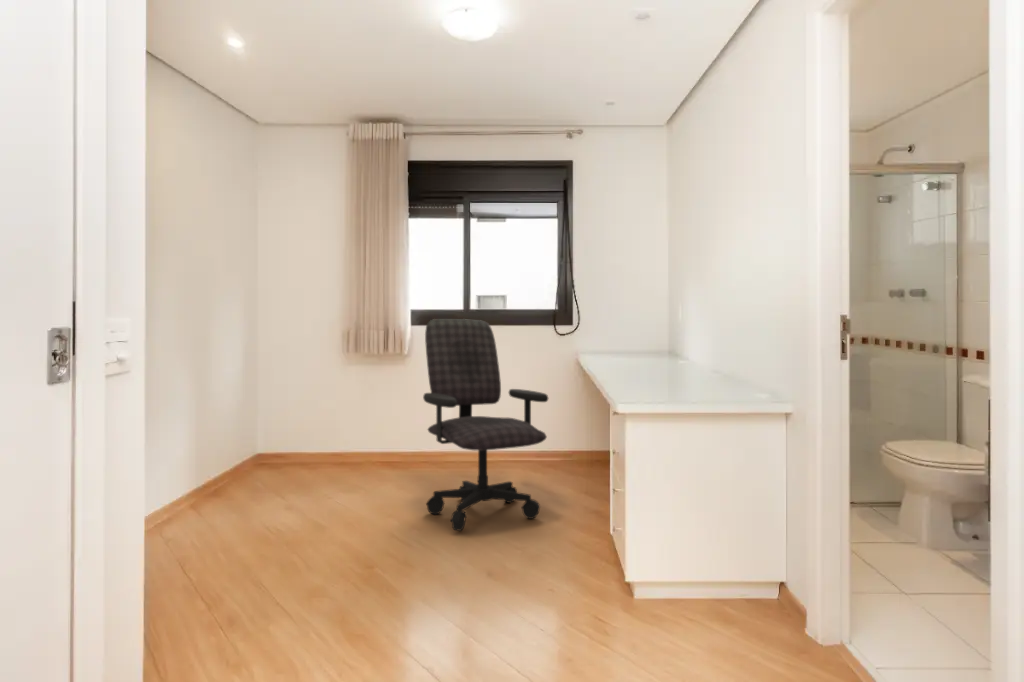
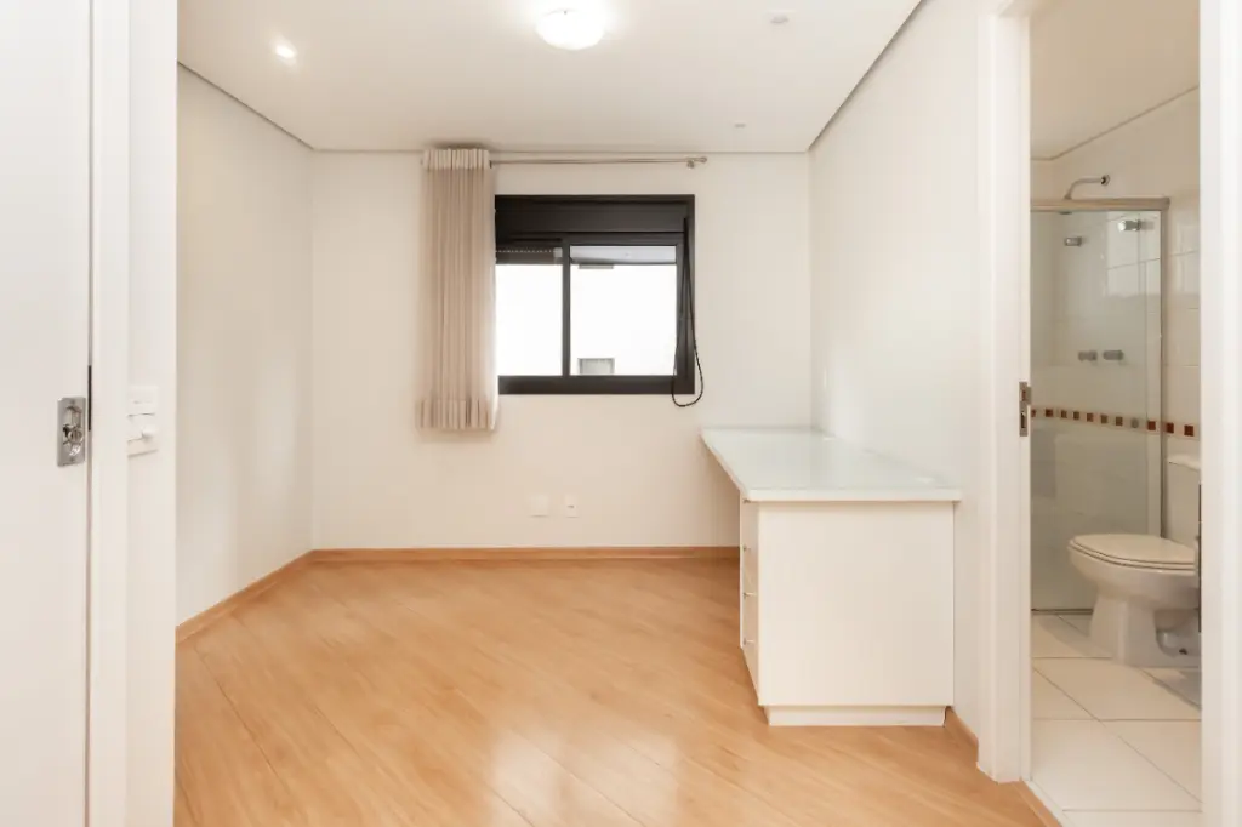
- office chair [422,318,549,532]
